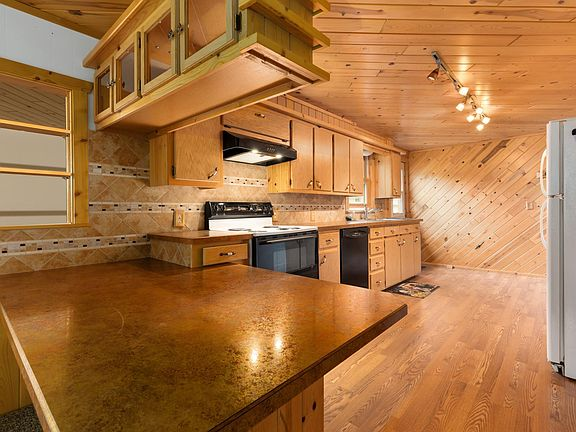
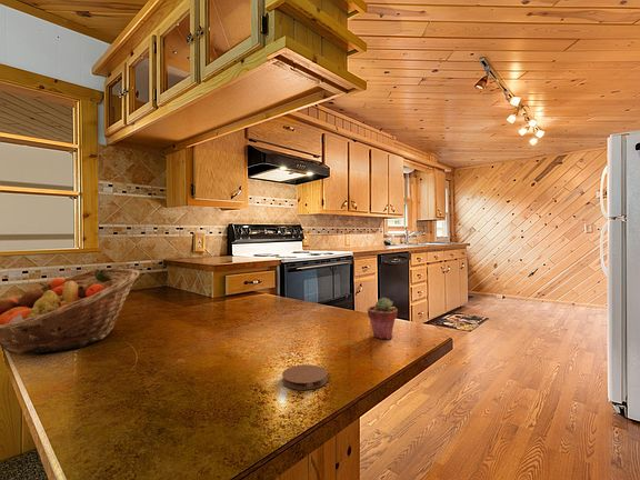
+ fruit basket [0,267,140,356]
+ coaster [281,363,329,391]
+ potted succulent [367,297,399,340]
